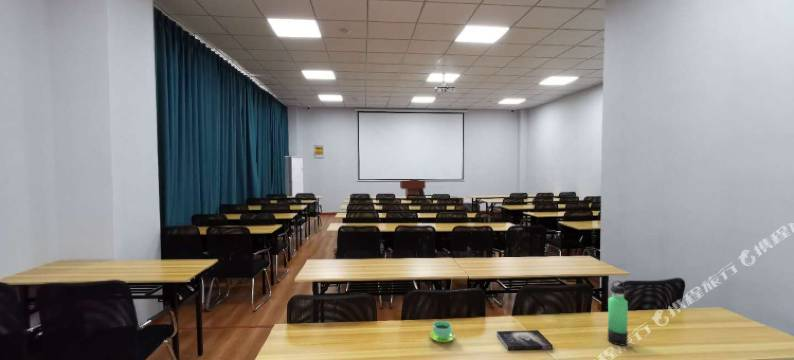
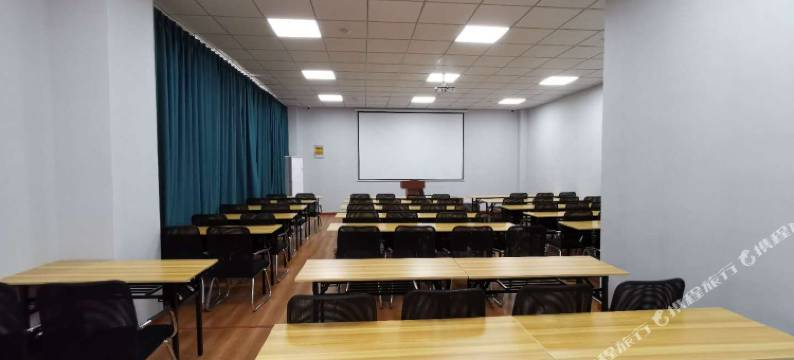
- cup [429,320,456,343]
- thermos bottle [607,280,629,347]
- book [496,329,554,352]
